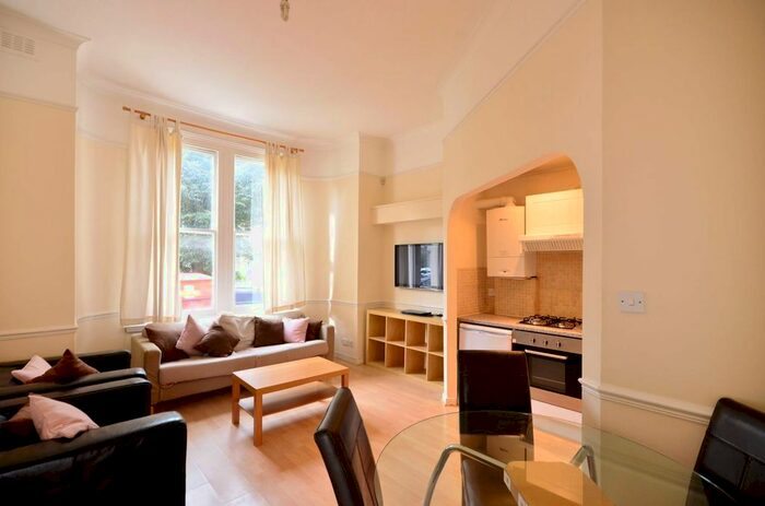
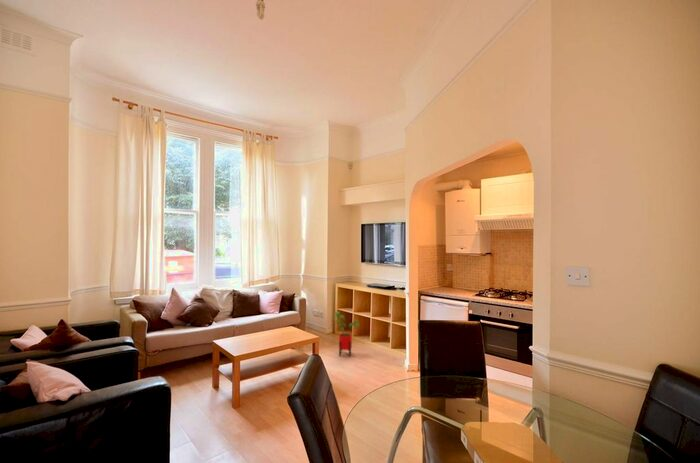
+ house plant [332,311,360,357]
